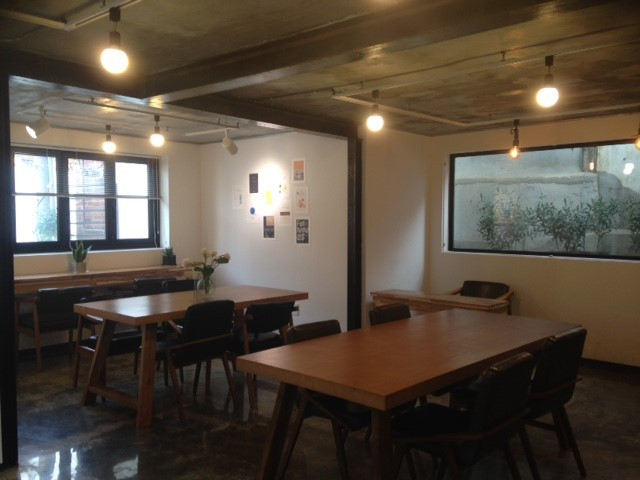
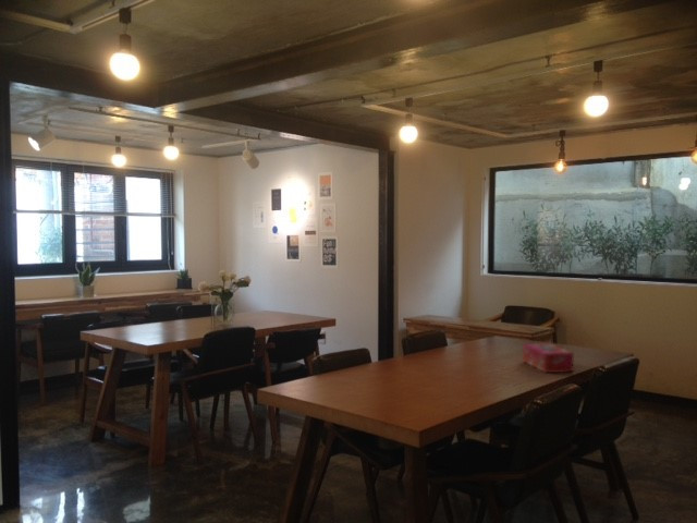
+ tissue box [523,342,574,374]
